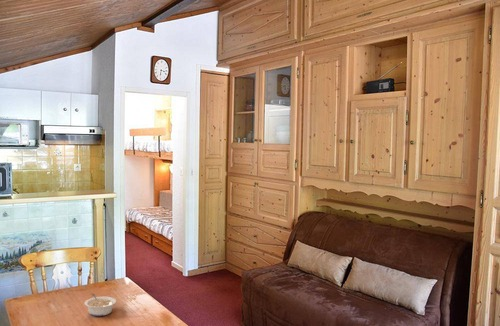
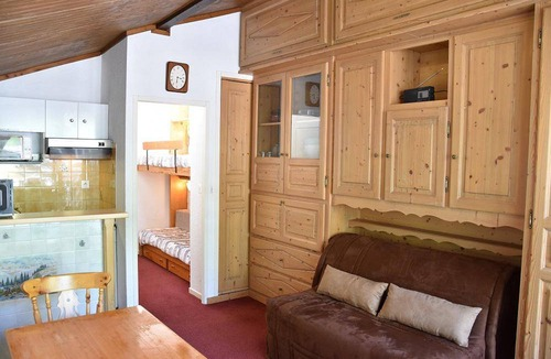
- legume [84,292,117,317]
